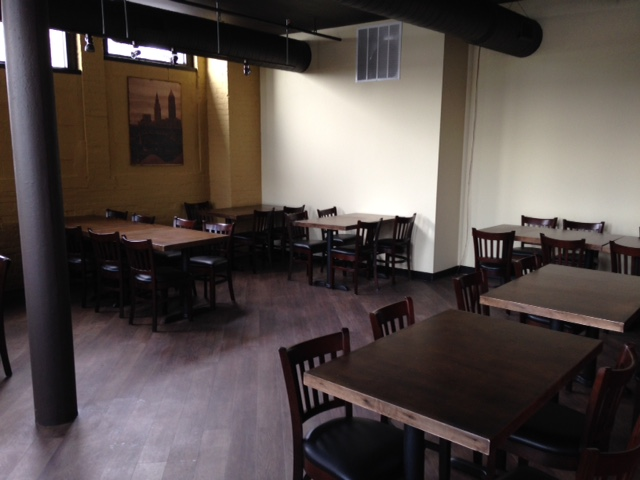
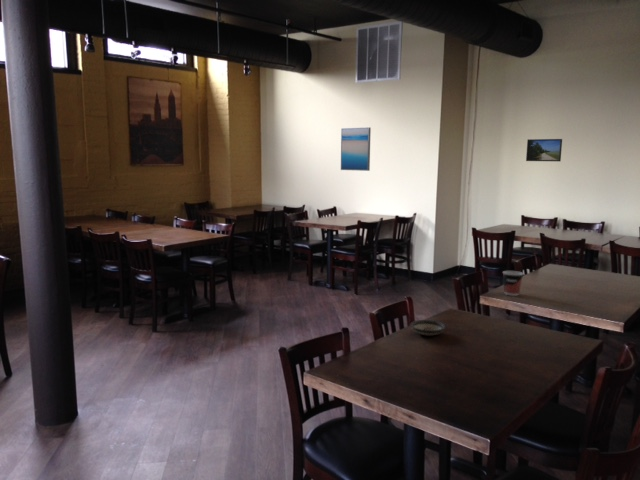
+ cup [502,270,524,297]
+ wall art [340,126,372,172]
+ saucer [410,319,446,337]
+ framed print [525,138,563,162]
